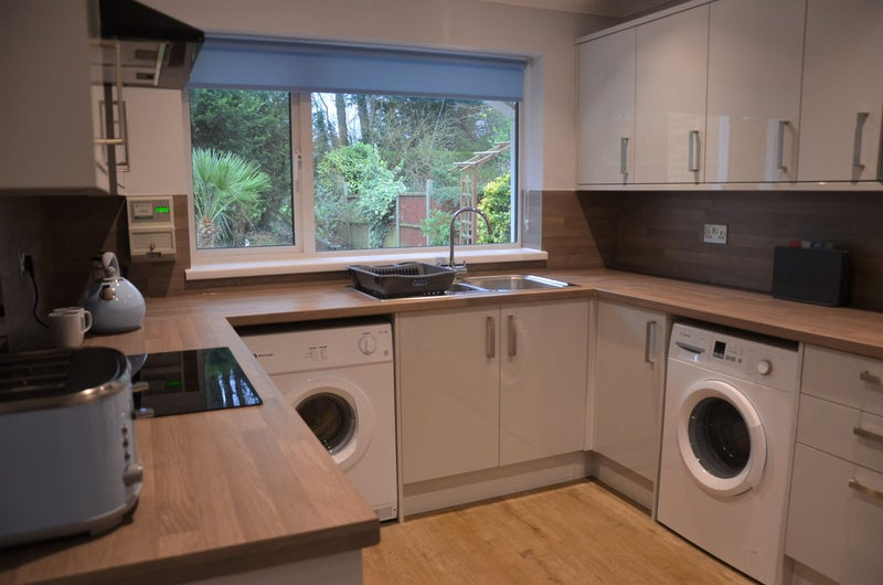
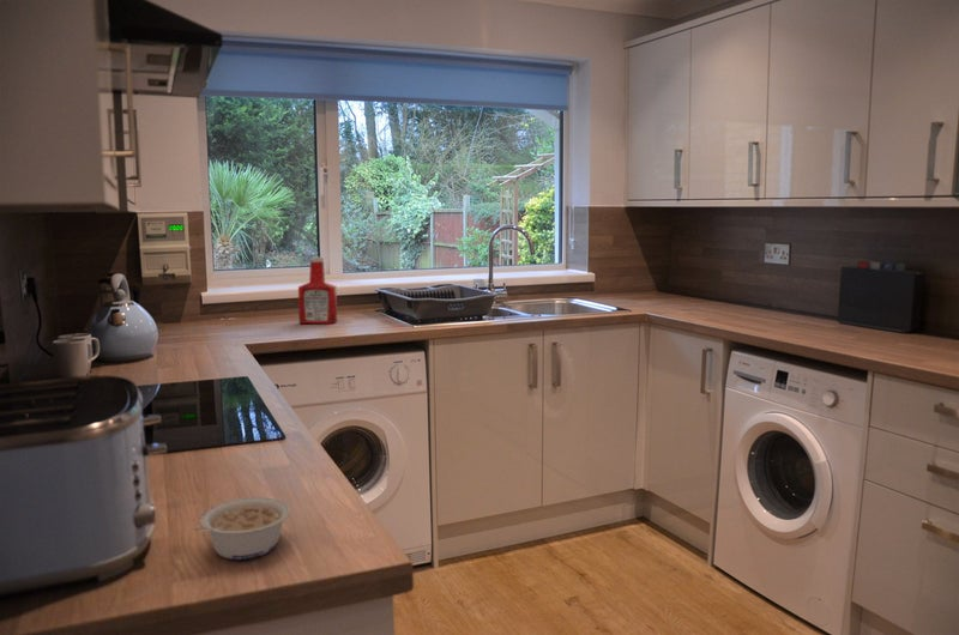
+ legume [192,496,291,561]
+ soap bottle [297,256,338,325]
